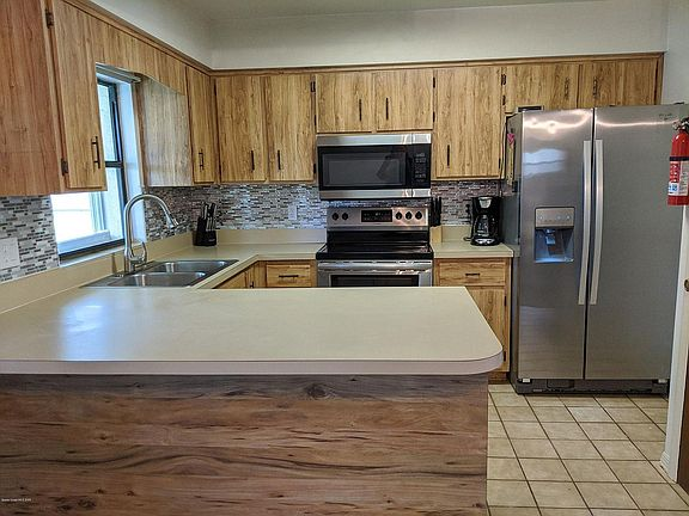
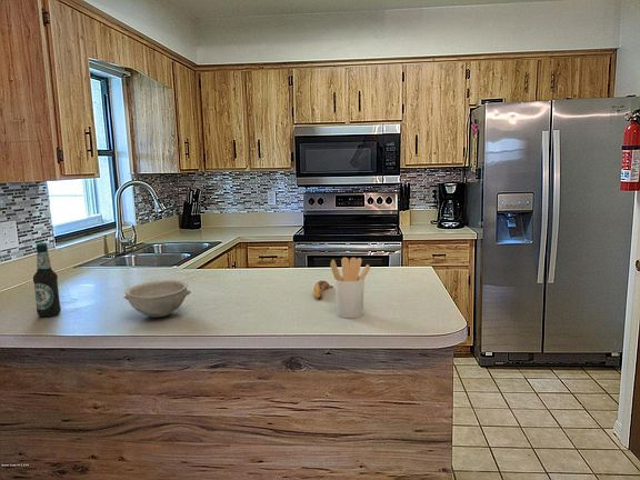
+ bowl [122,279,192,319]
+ utensil holder [330,257,371,319]
+ bottle [32,241,62,318]
+ banana [313,280,334,300]
